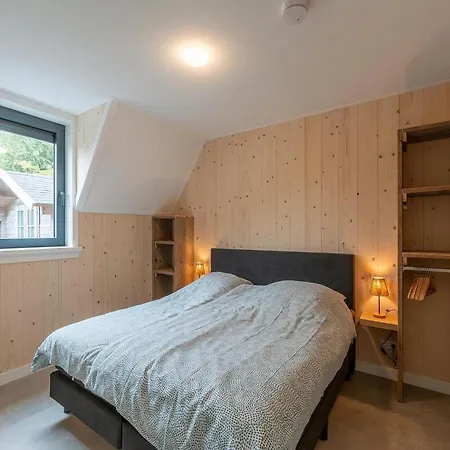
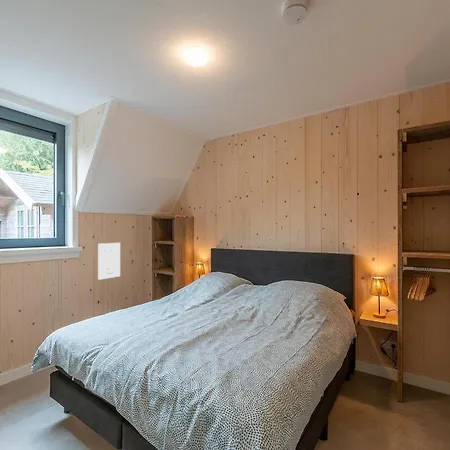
+ wall art [97,242,121,281]
